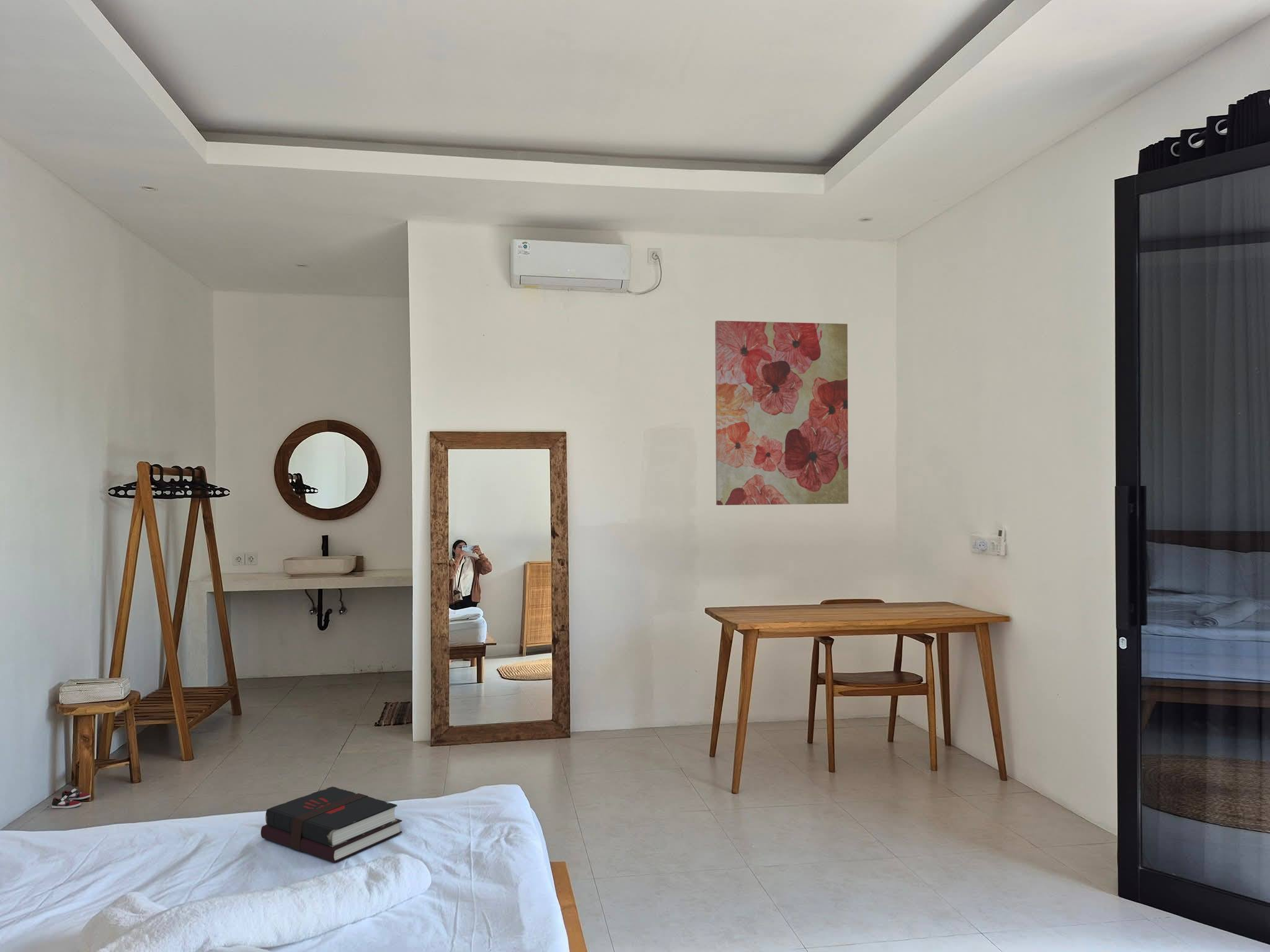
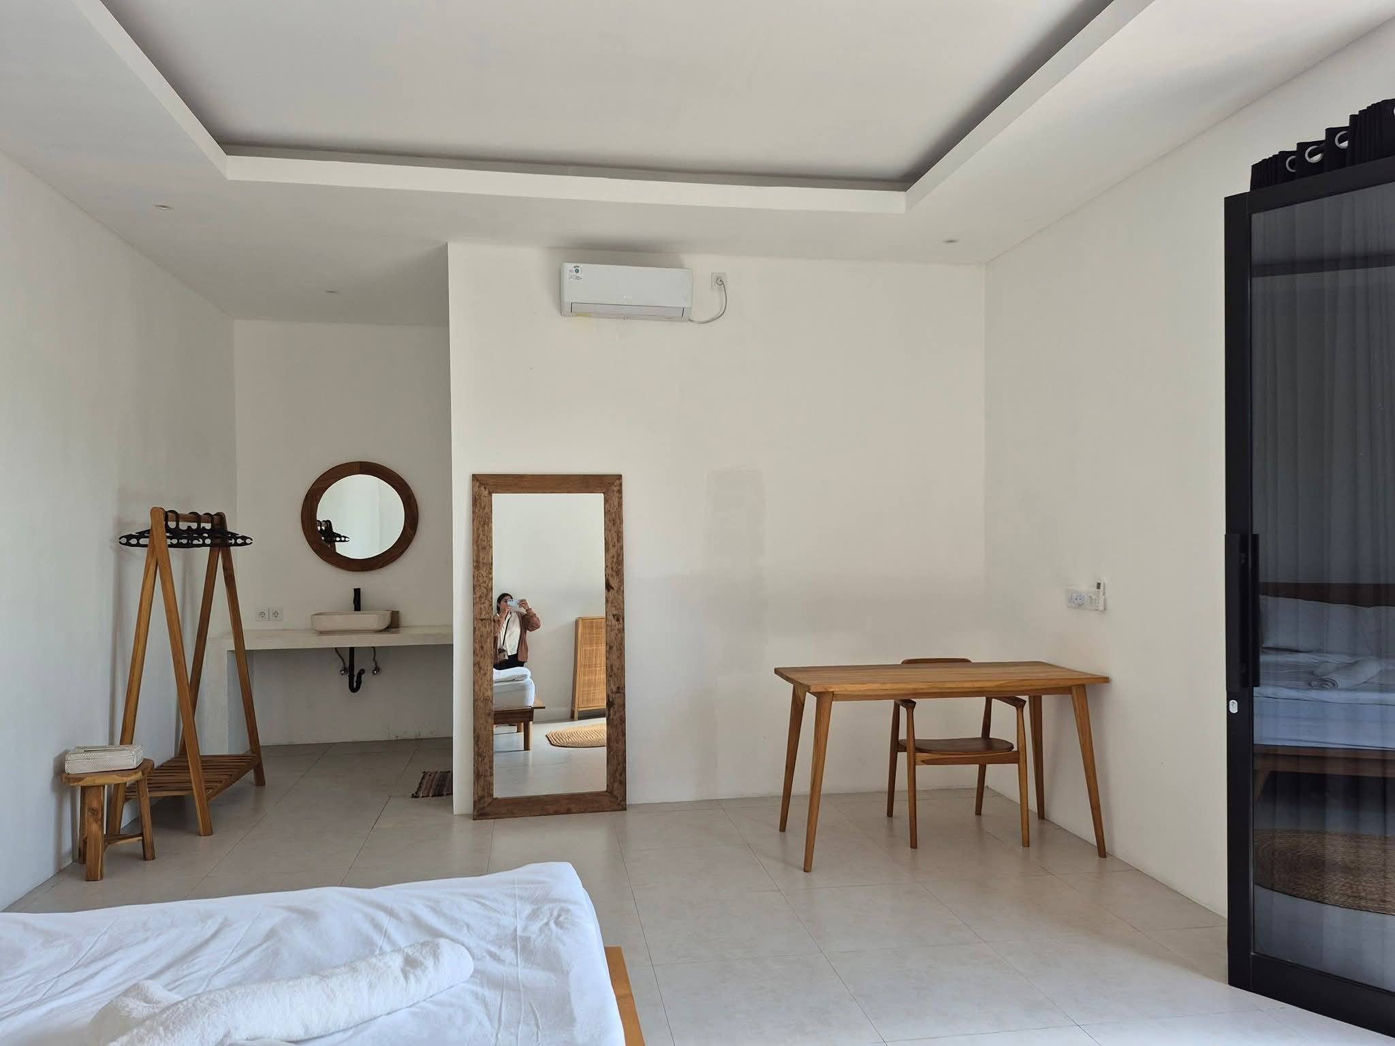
- hardback book [260,786,402,863]
- sneaker [51,788,91,809]
- wall art [714,320,849,506]
